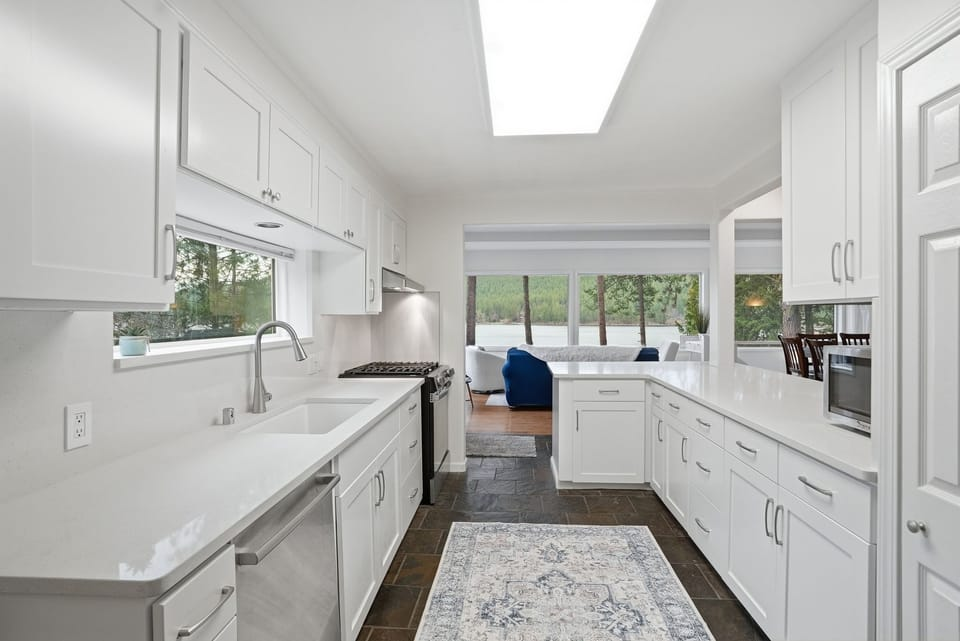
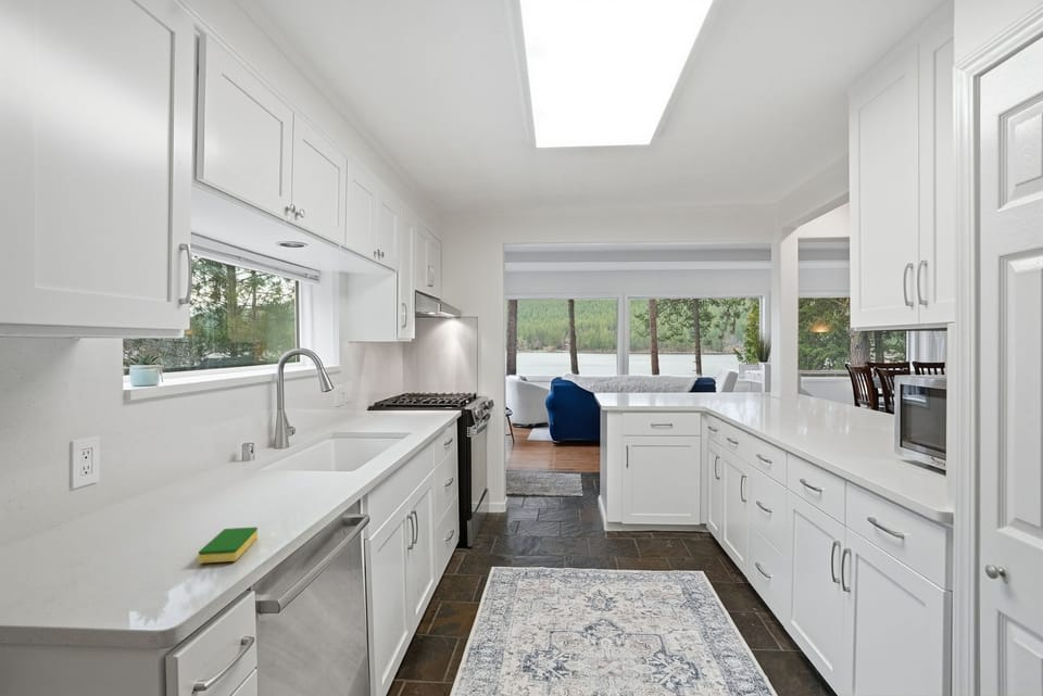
+ dish sponge [198,527,259,565]
